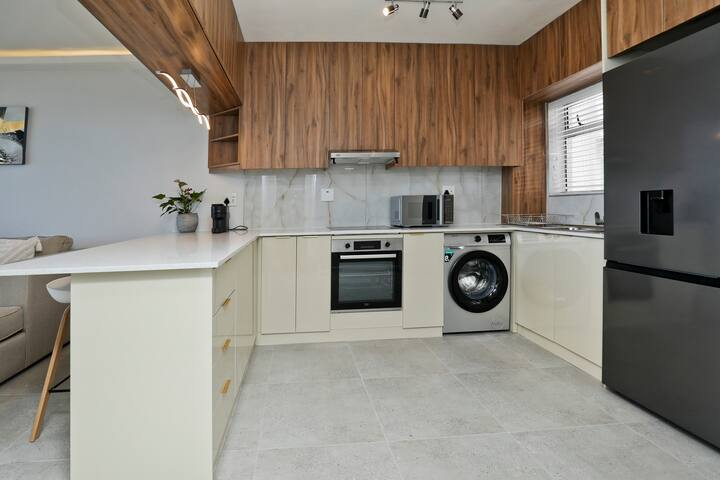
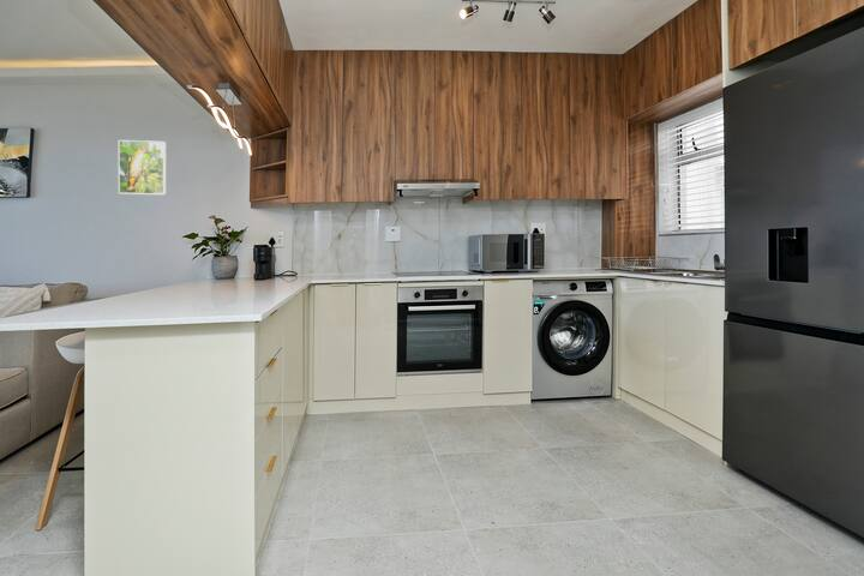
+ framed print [118,139,167,196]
